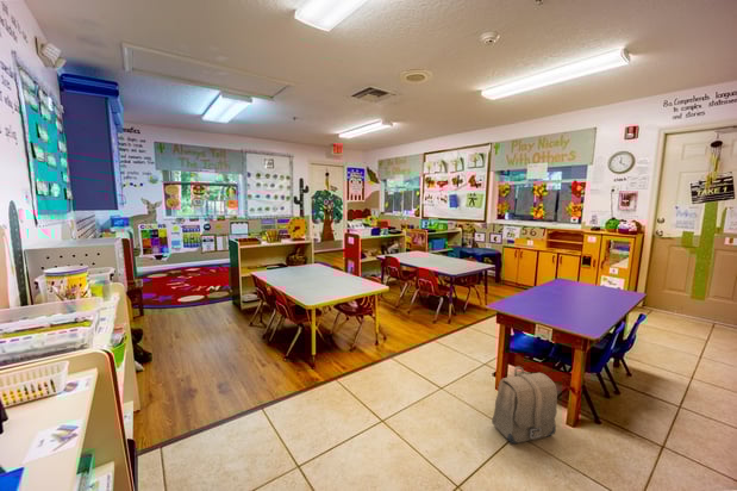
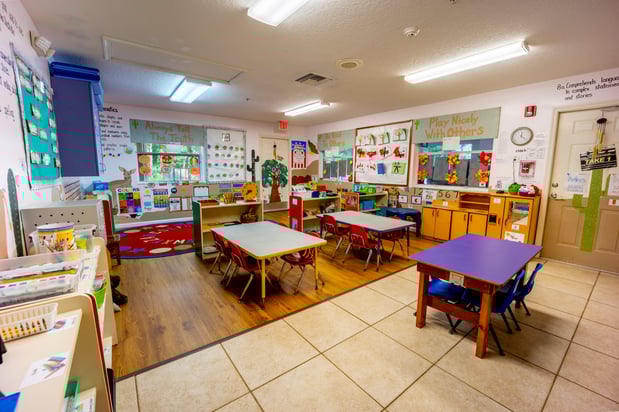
- backpack [491,366,558,445]
